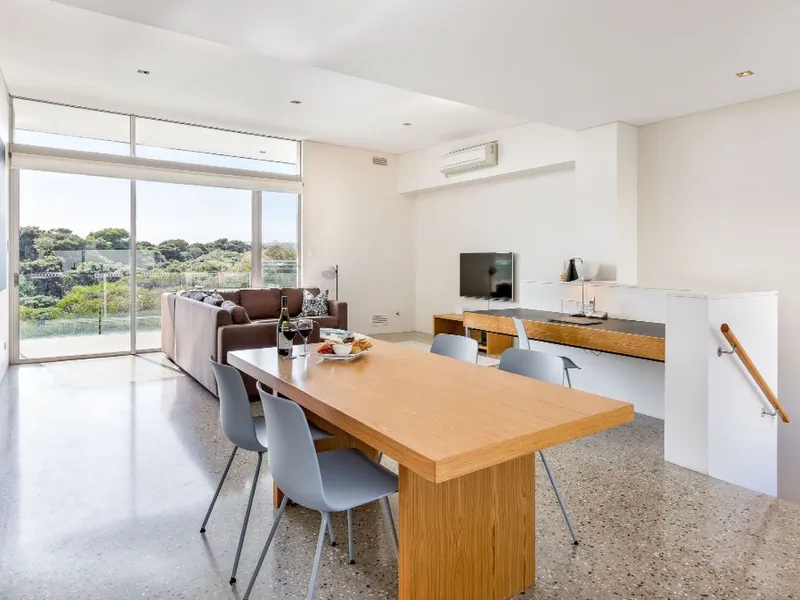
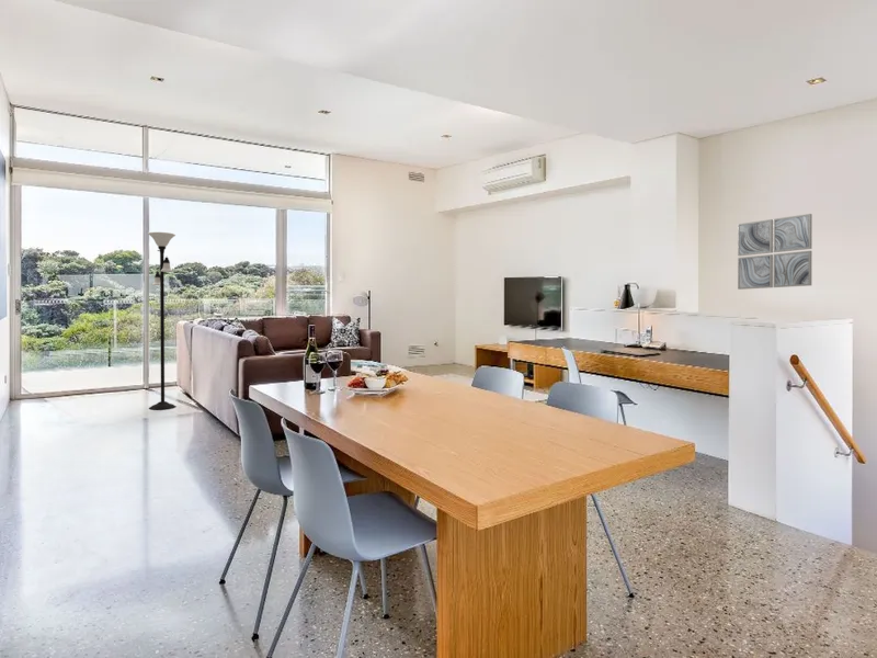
+ wall art [737,213,813,291]
+ floor lamp [147,231,178,410]
